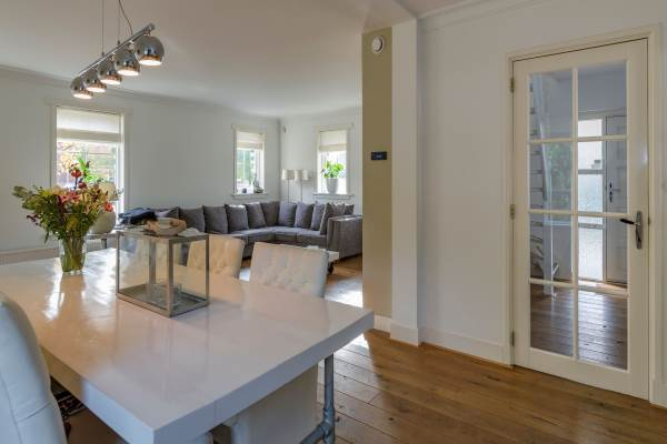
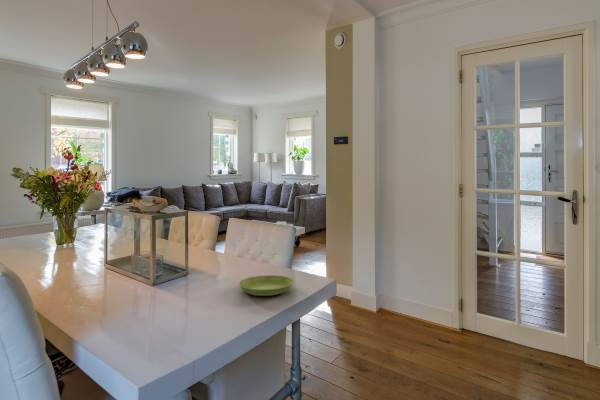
+ saucer [238,274,295,297]
